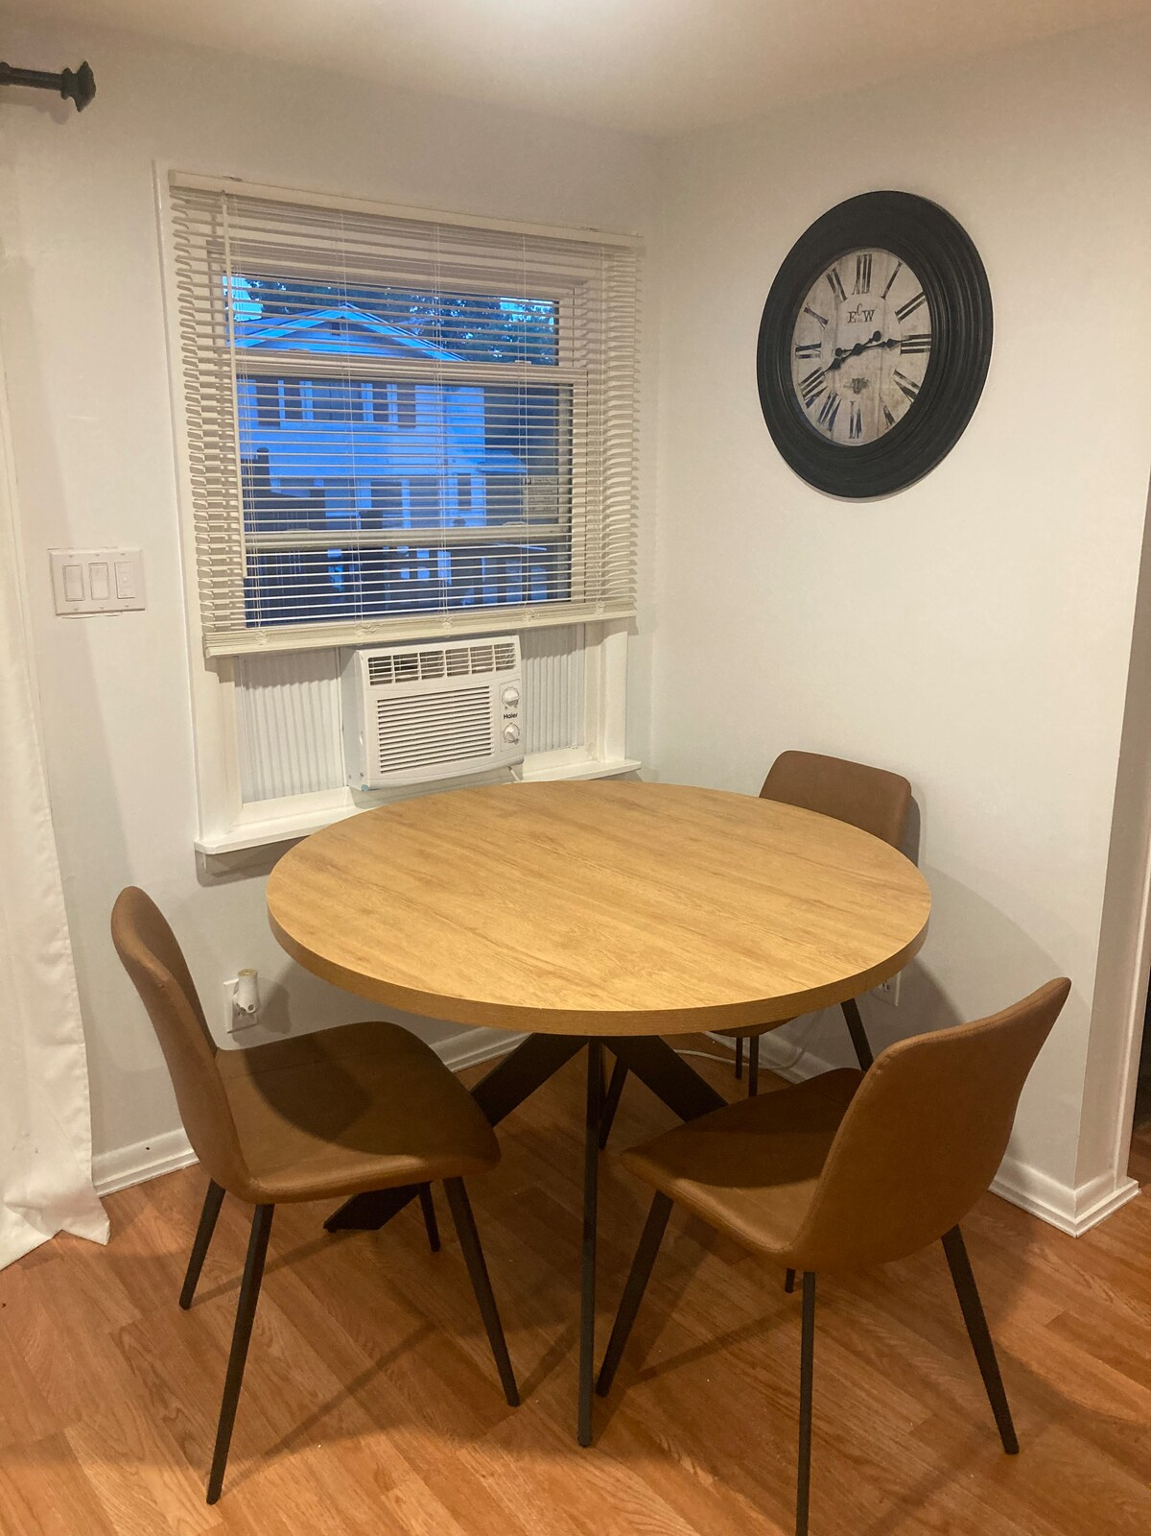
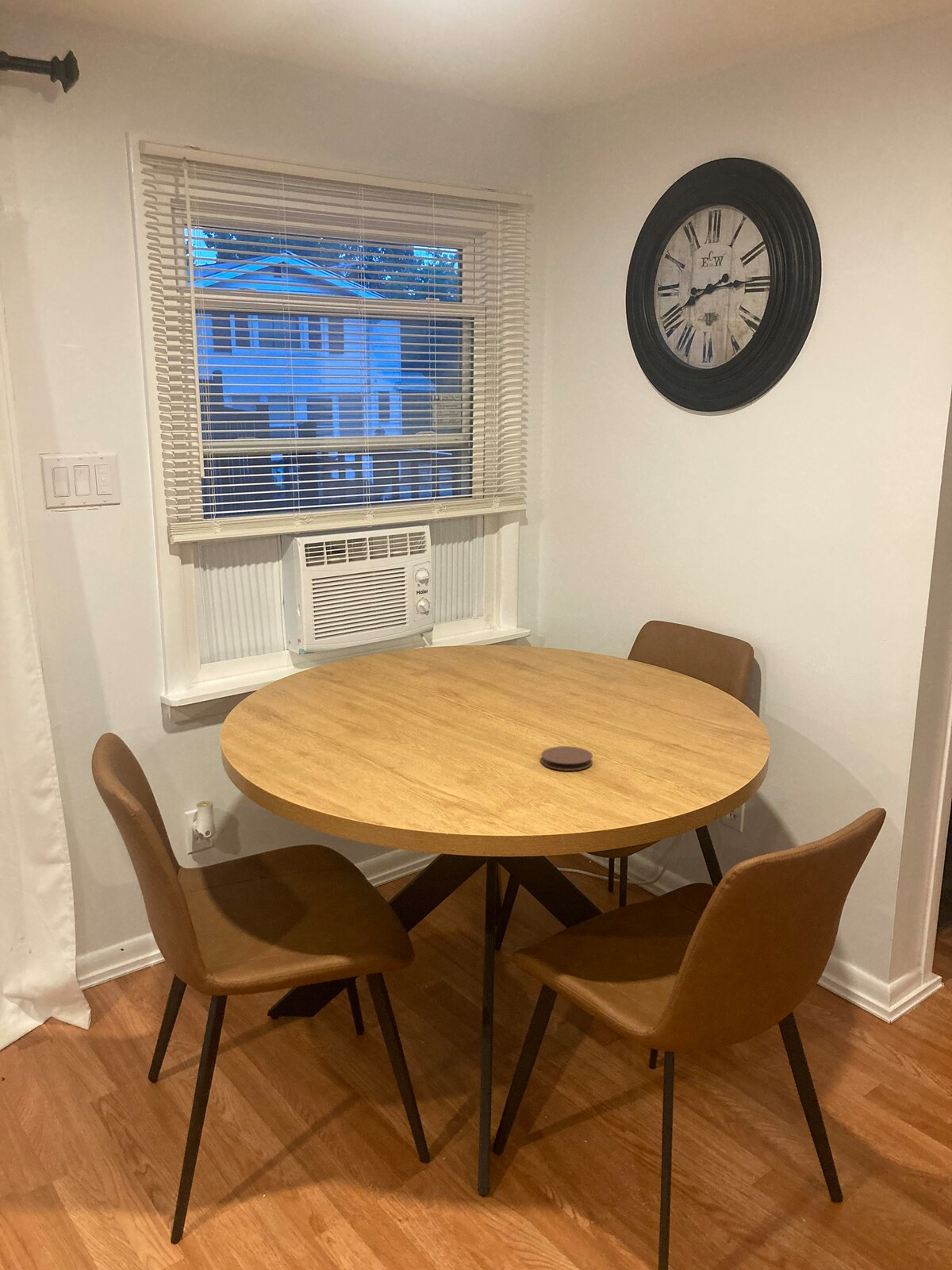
+ coaster [540,745,593,772]
